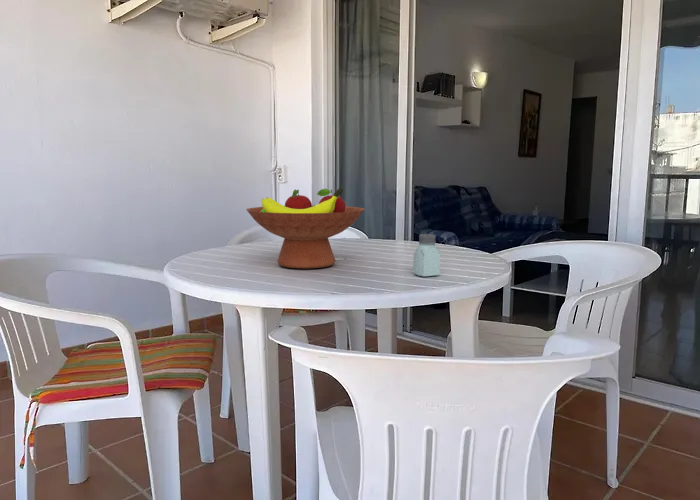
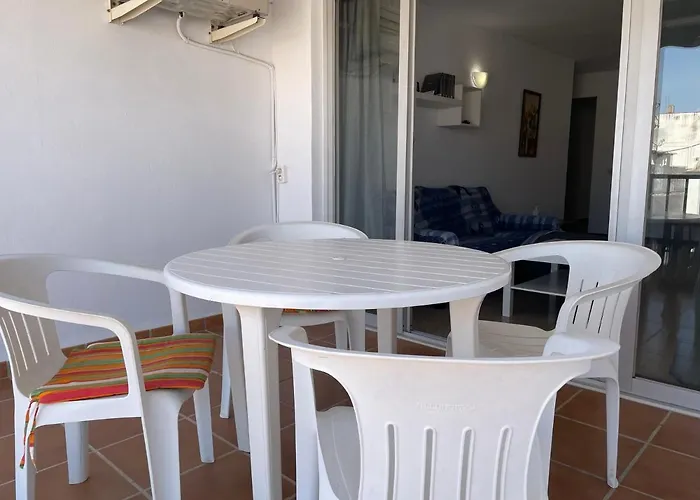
- saltshaker [412,233,441,278]
- fruit bowl [245,186,366,269]
